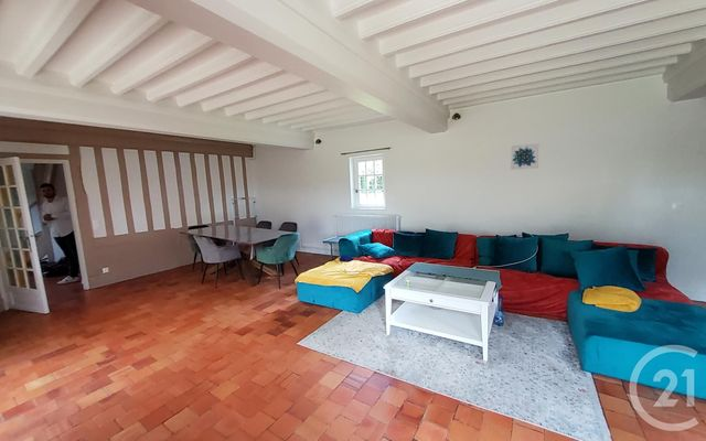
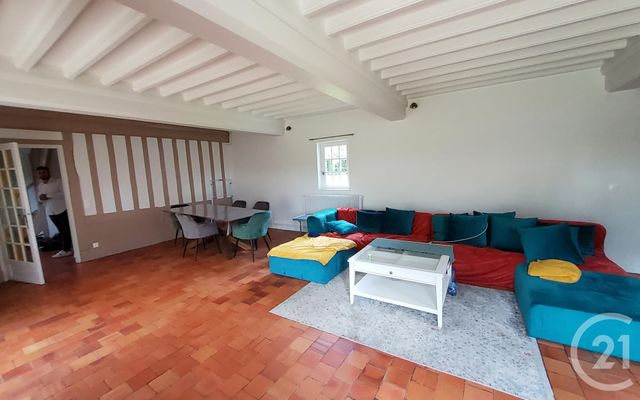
- wall art [510,142,539,171]
